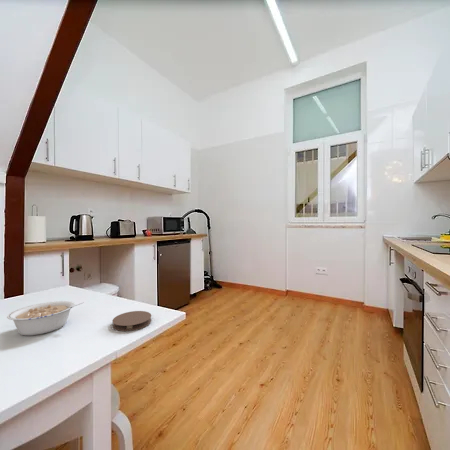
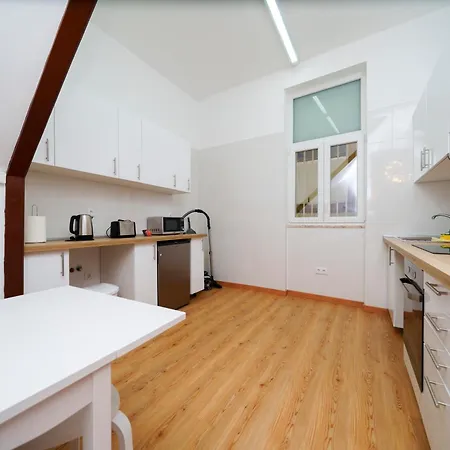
- coaster [111,310,152,332]
- legume [6,300,85,337]
